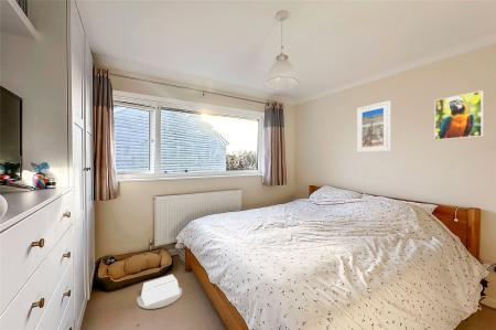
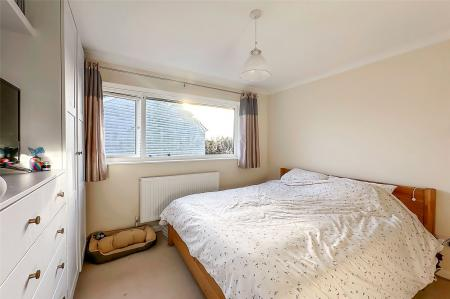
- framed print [434,89,484,141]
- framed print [356,99,391,153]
- air conditioner [136,274,183,310]
